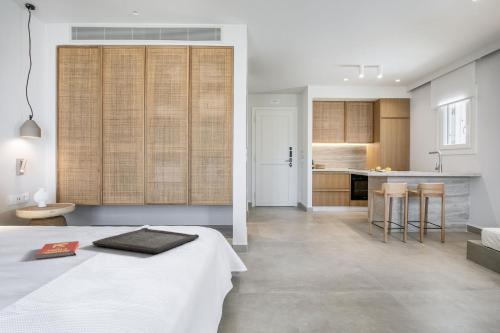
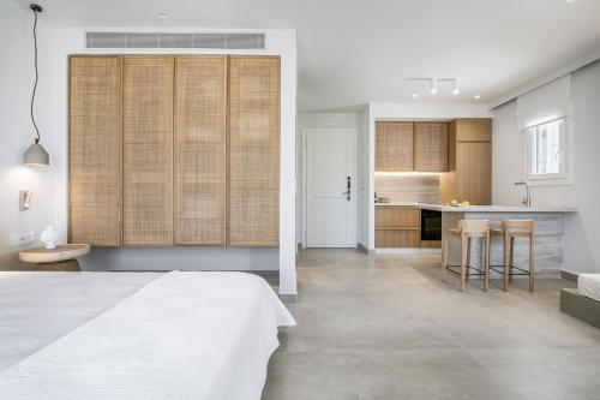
- book [36,240,80,260]
- serving tray [91,227,200,254]
